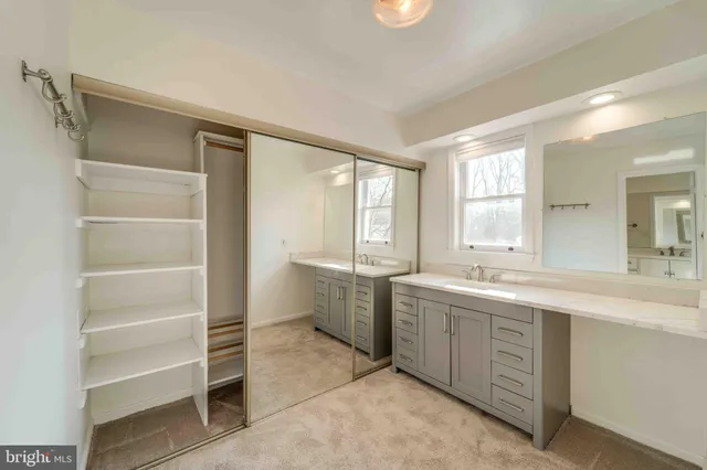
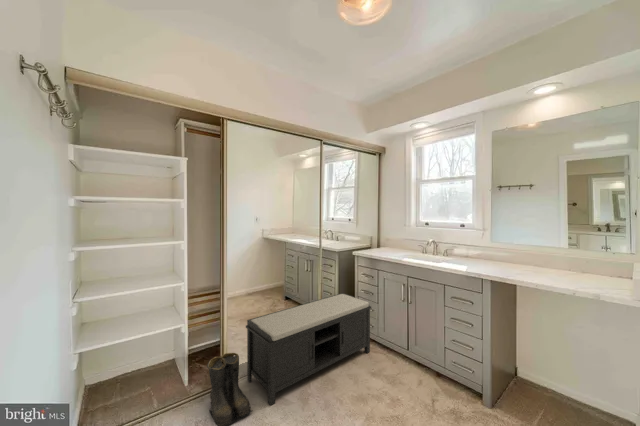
+ bench [245,292,372,406]
+ boots [206,352,254,426]
